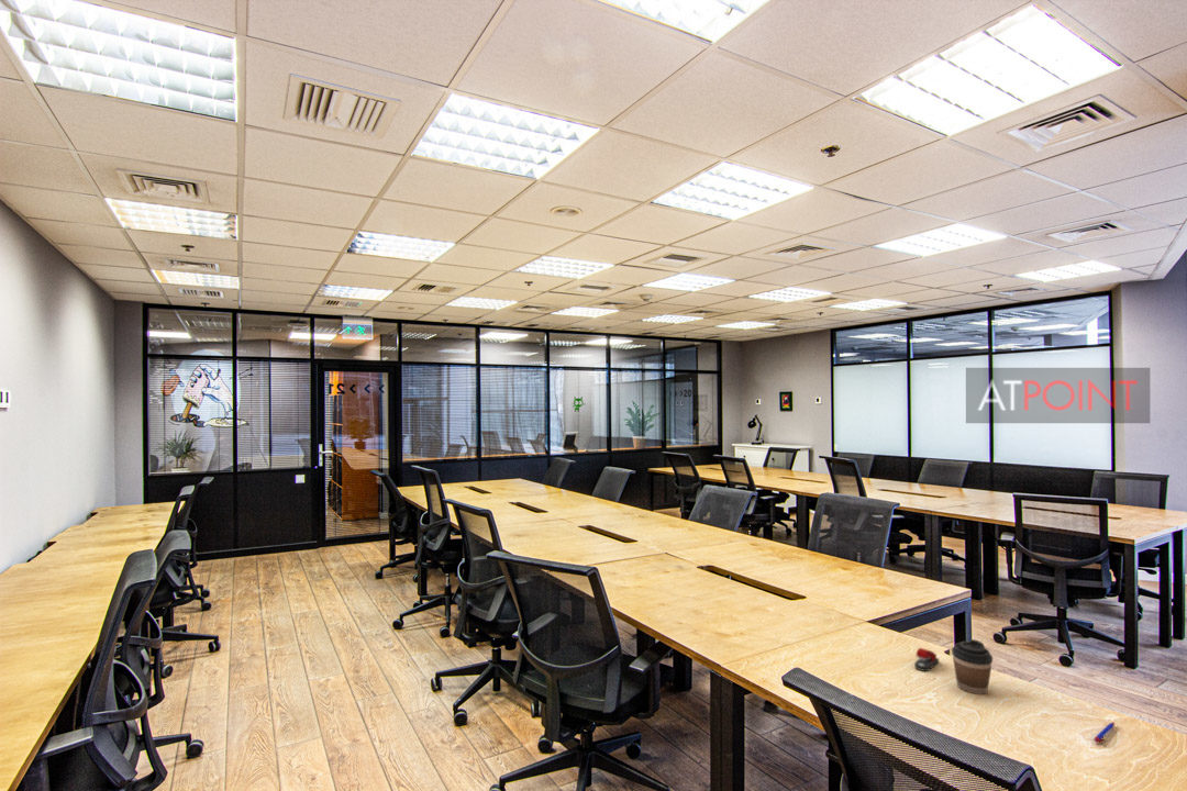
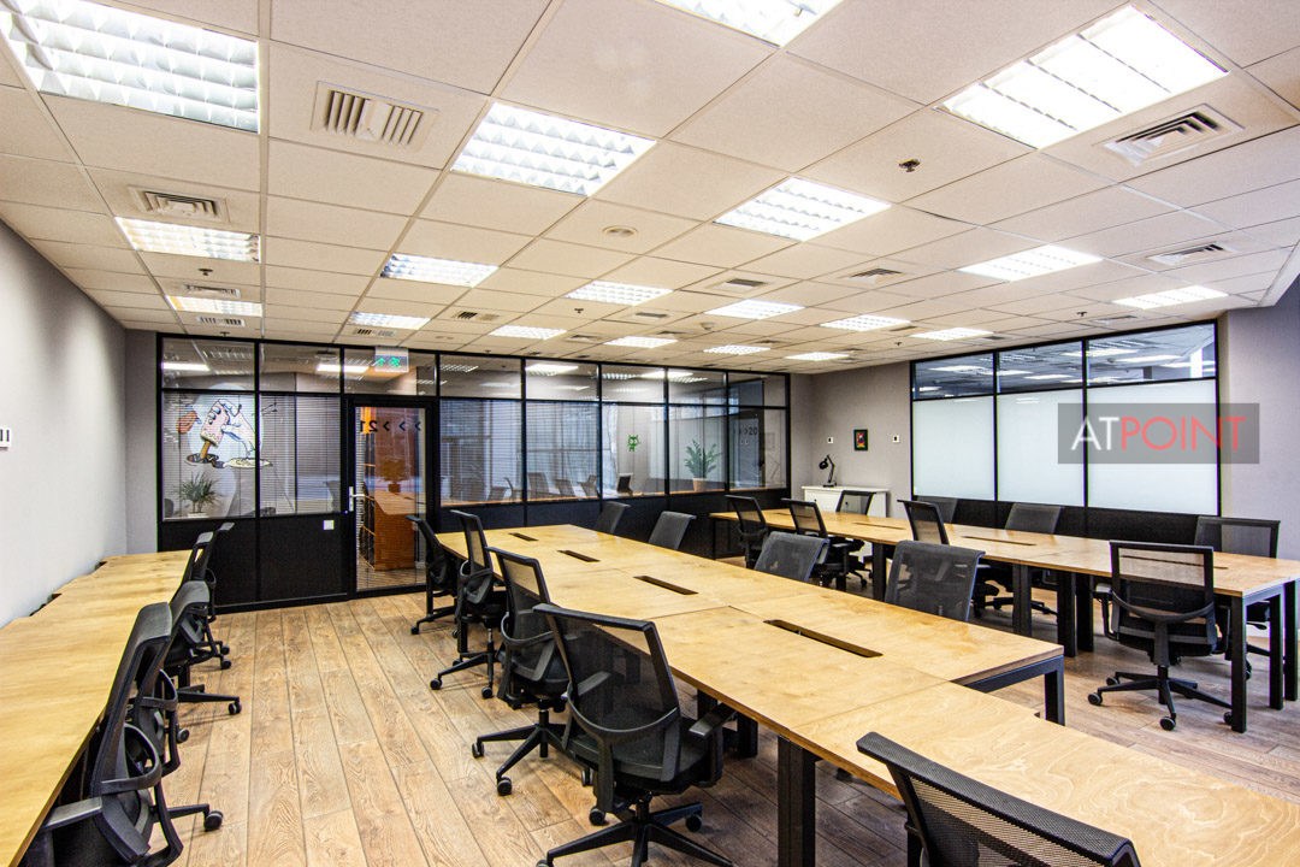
- pen [1092,721,1116,744]
- coffee cup [951,638,994,695]
- stapler [913,647,940,672]
